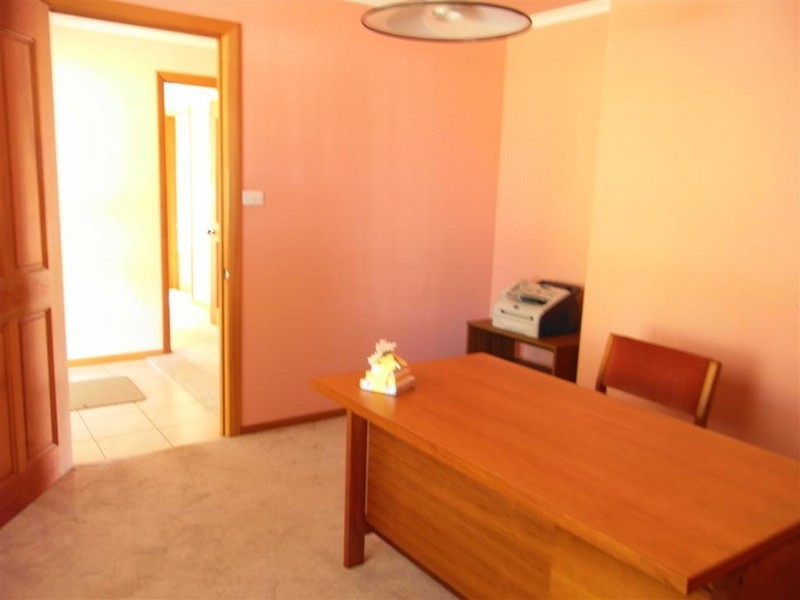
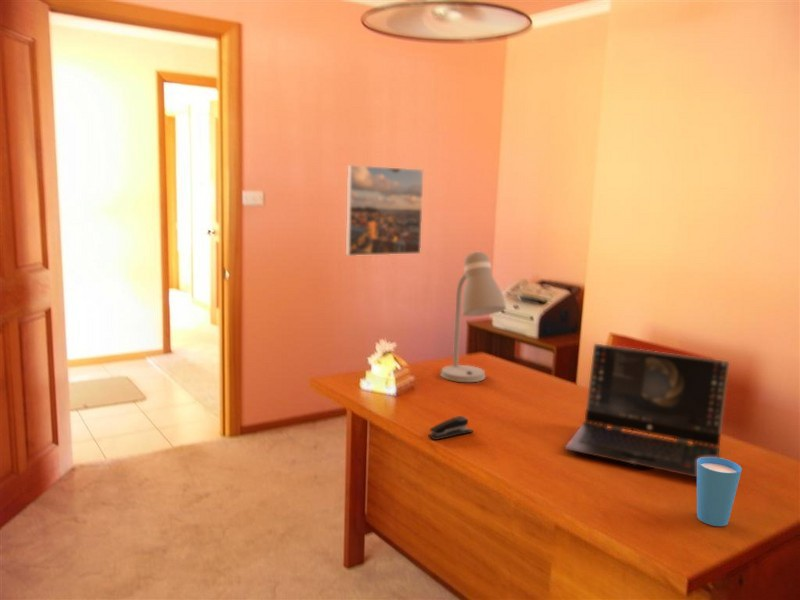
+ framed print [345,164,424,257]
+ cup [696,457,743,527]
+ desk lamp [440,251,507,383]
+ stapler [427,415,474,441]
+ laptop computer [564,343,730,478]
